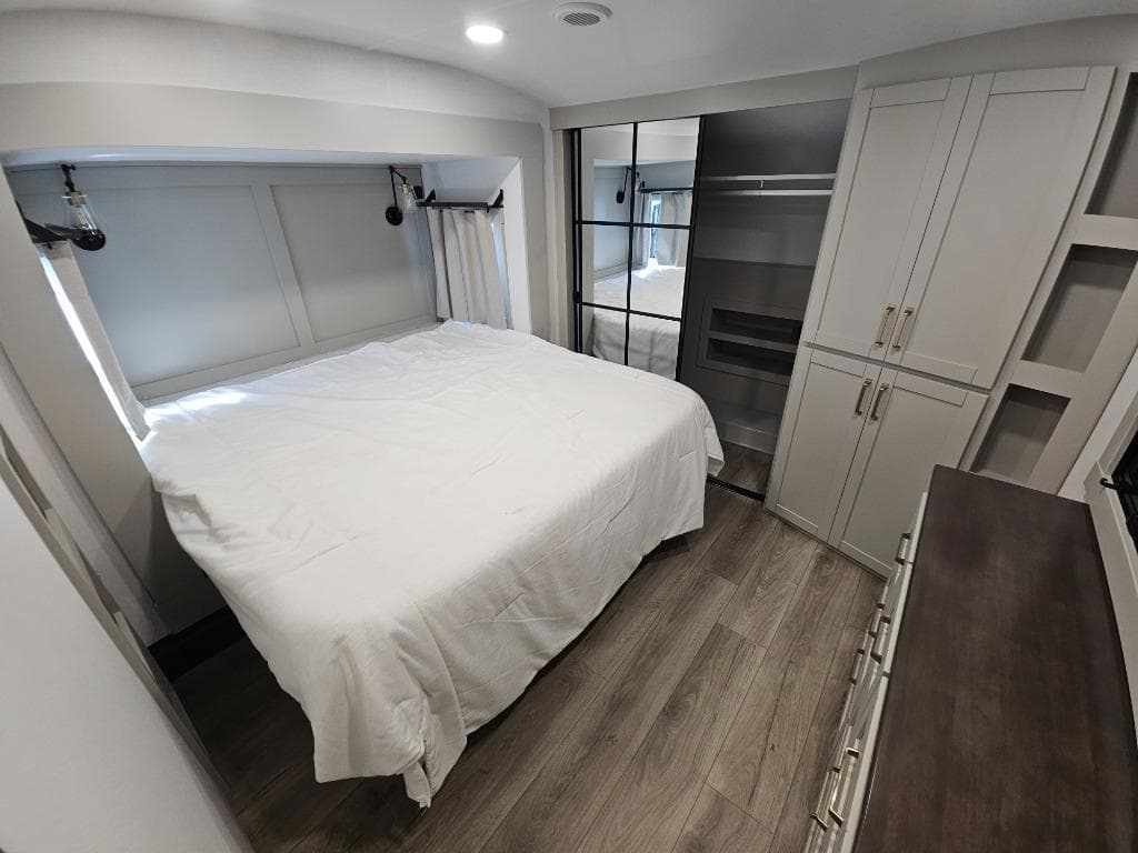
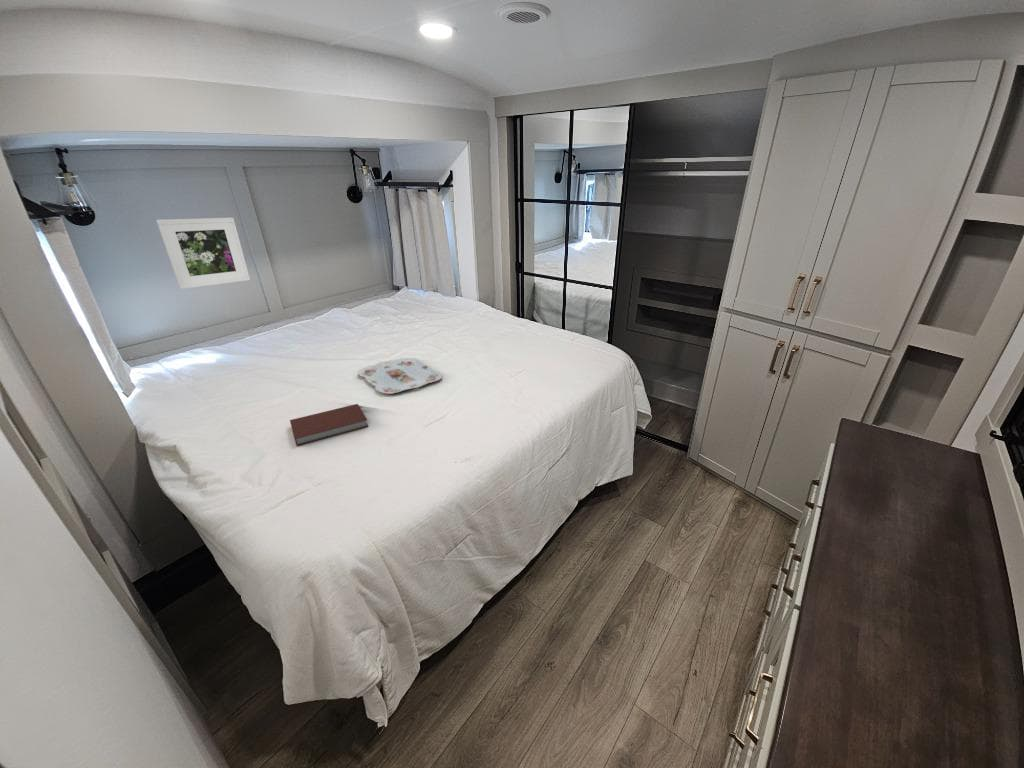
+ serving tray [357,357,443,395]
+ book [289,403,369,447]
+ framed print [155,217,251,290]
